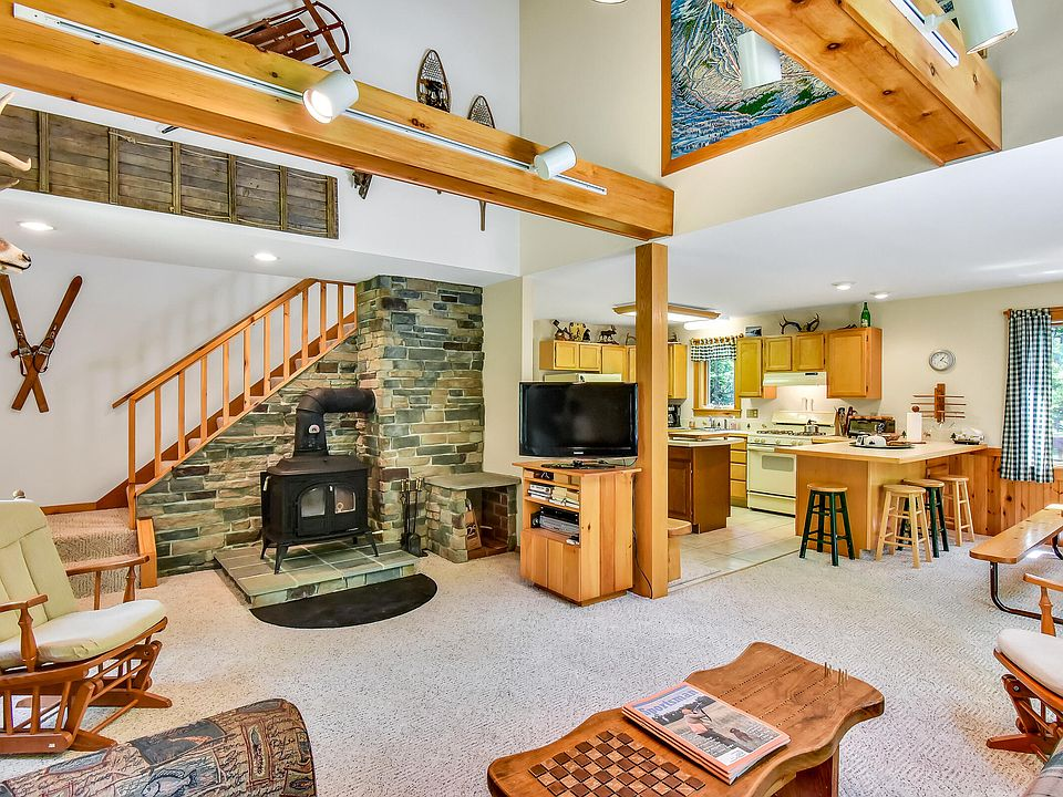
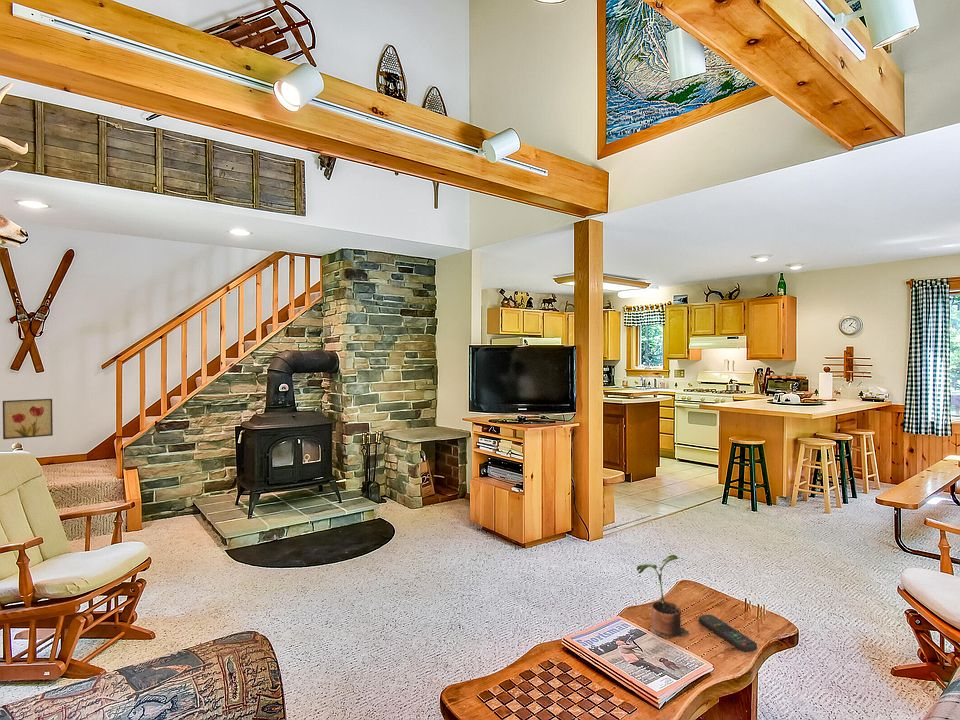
+ potted plant [636,554,690,639]
+ remote control [698,614,758,653]
+ wall art [2,398,54,440]
